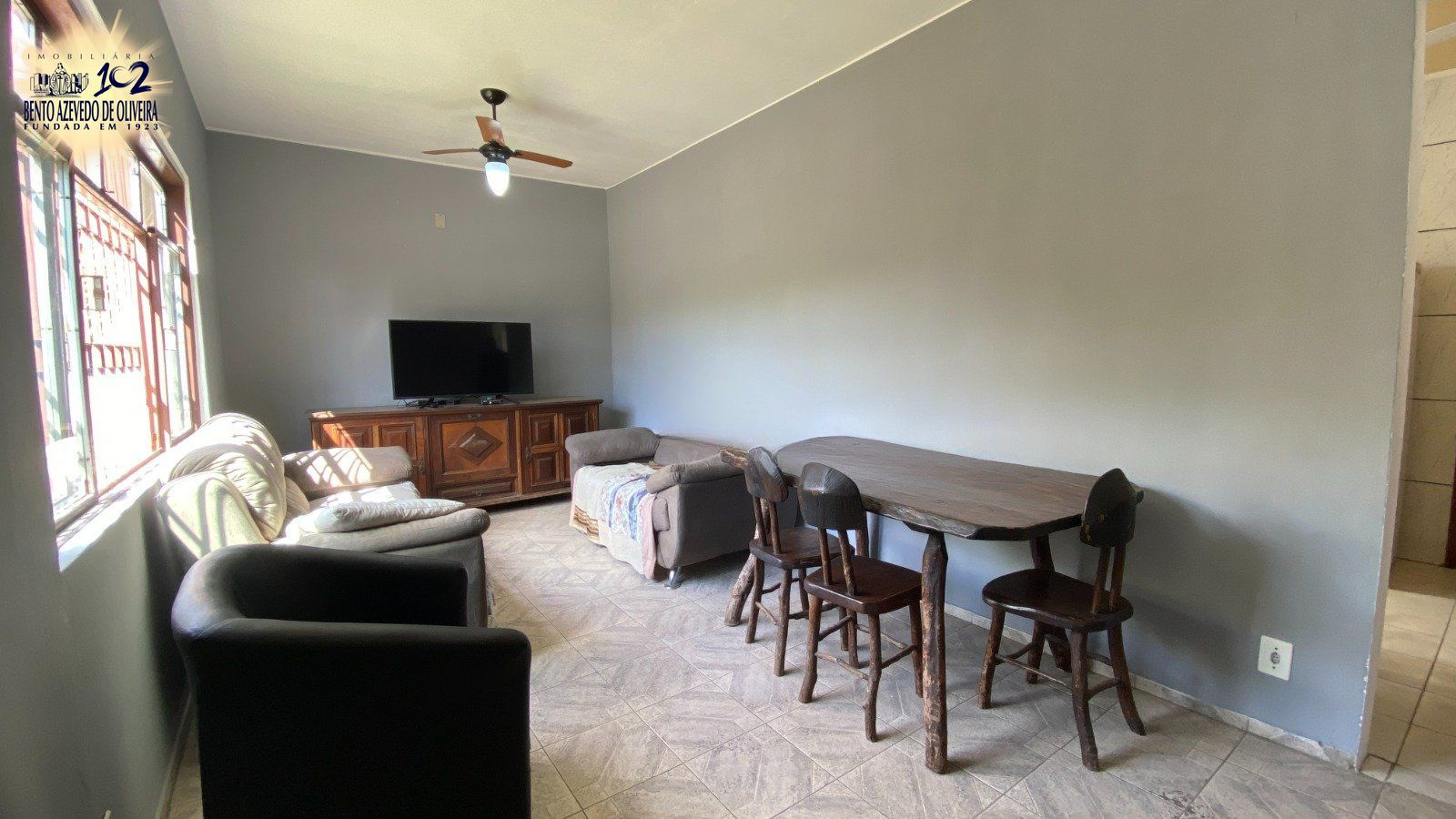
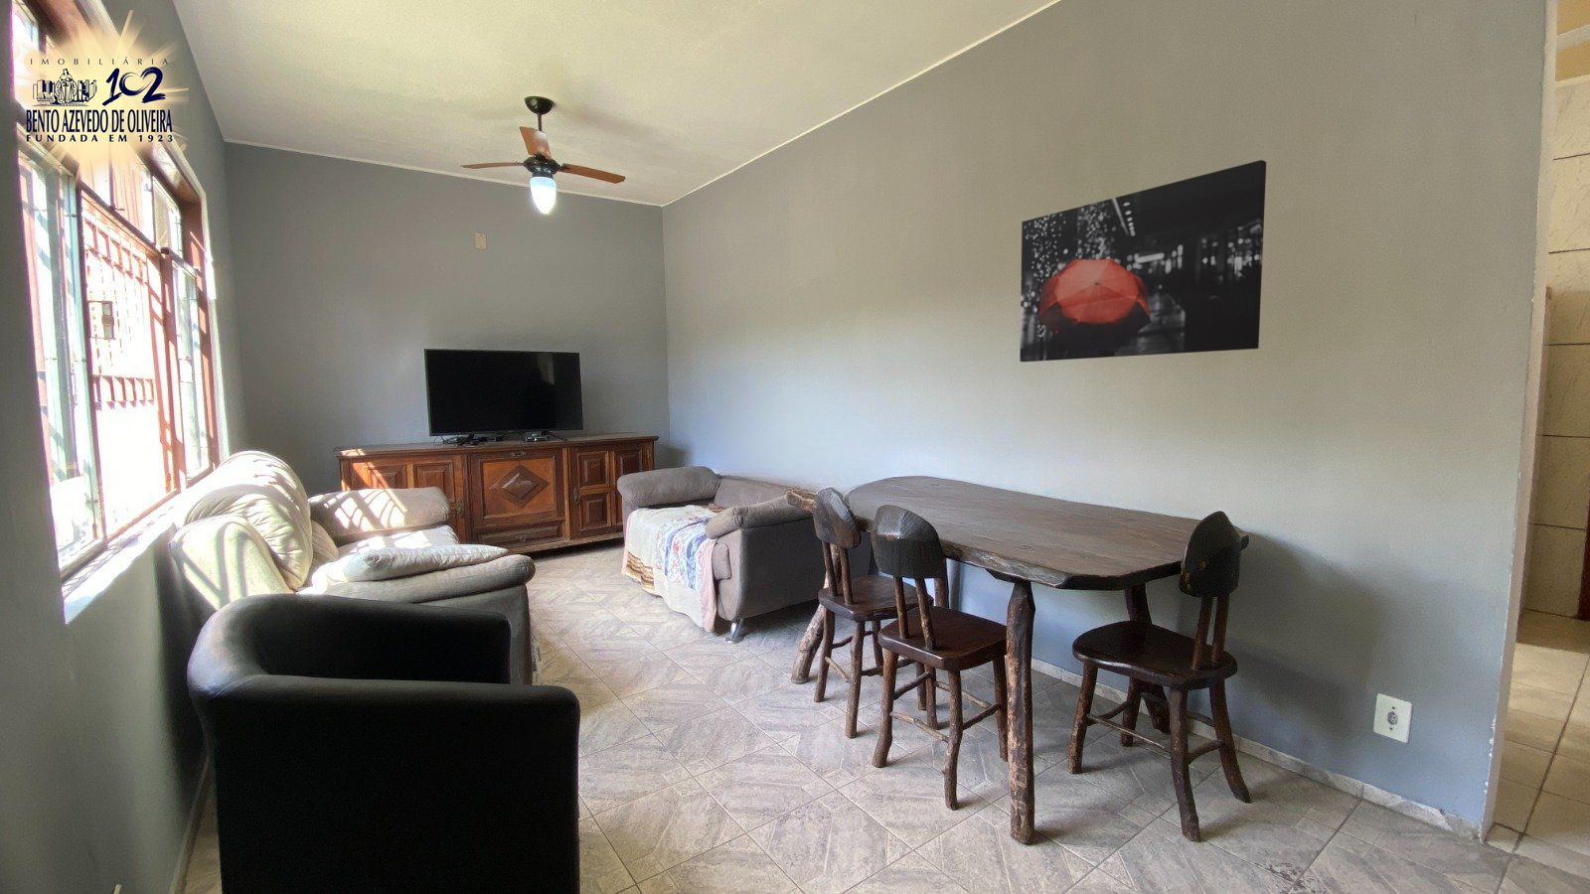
+ wall art [1019,159,1267,362]
